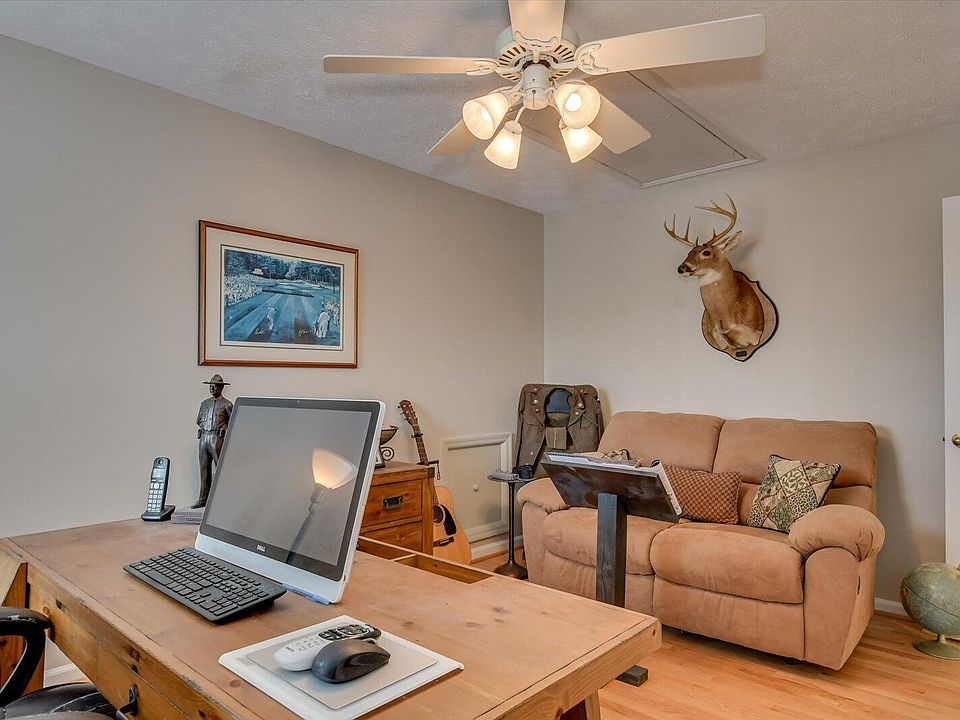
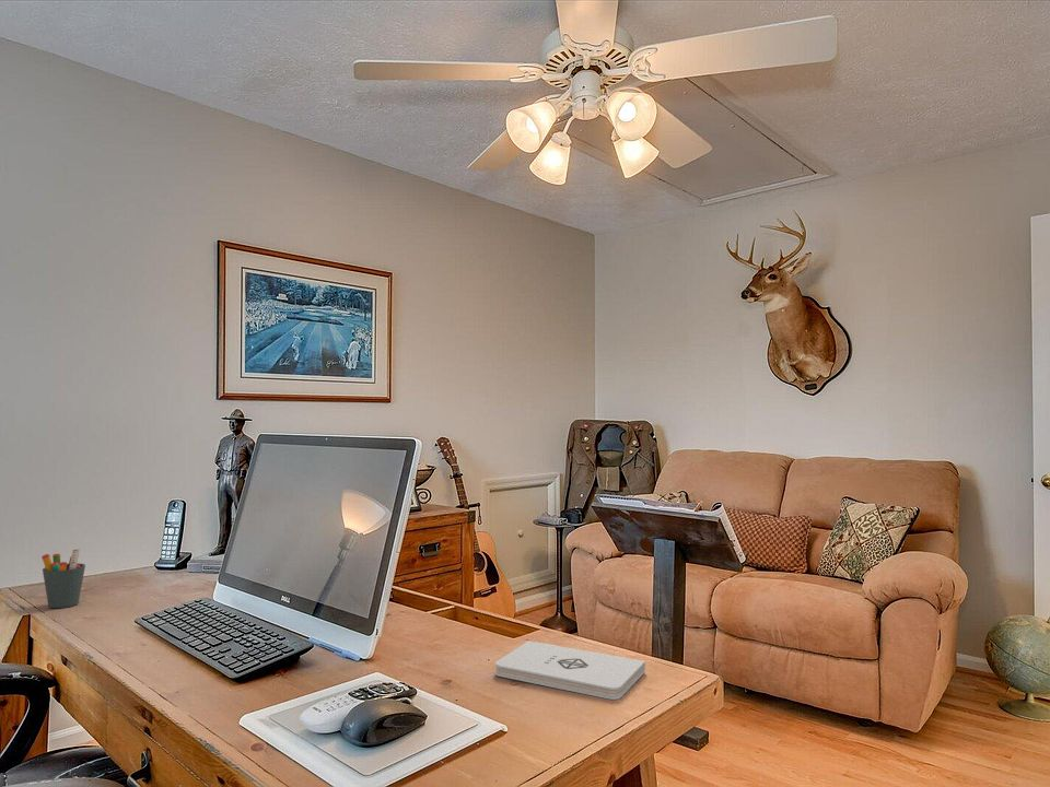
+ notepad [494,639,646,701]
+ pen holder [40,548,86,609]
